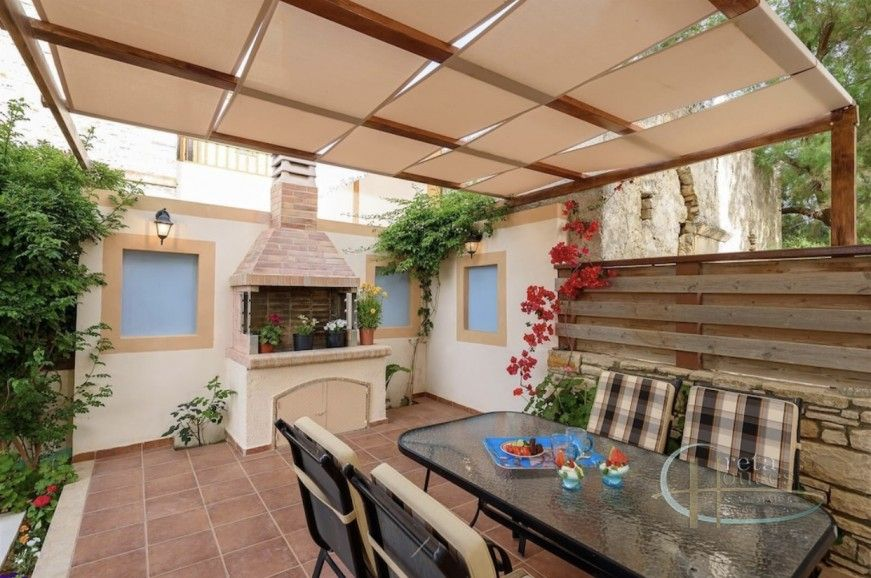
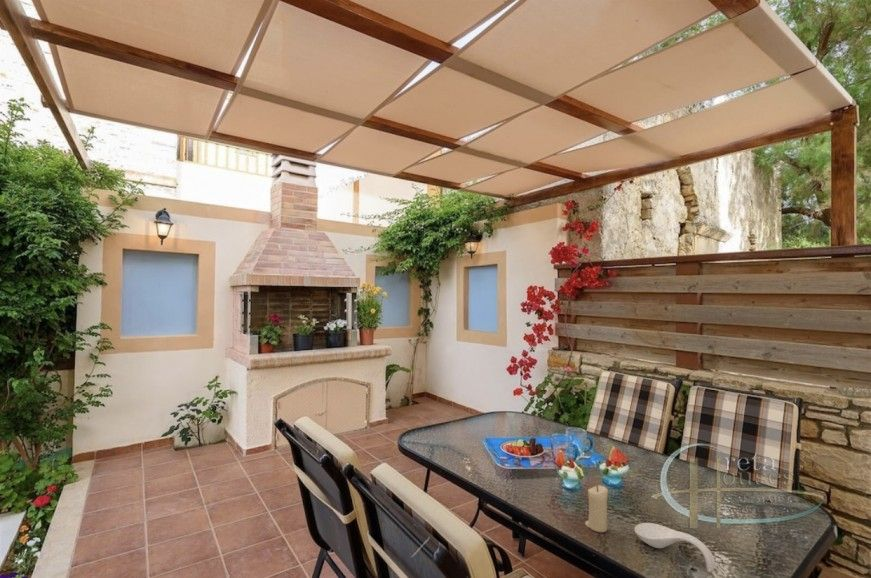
+ candle [584,484,609,533]
+ spoon rest [633,522,717,573]
